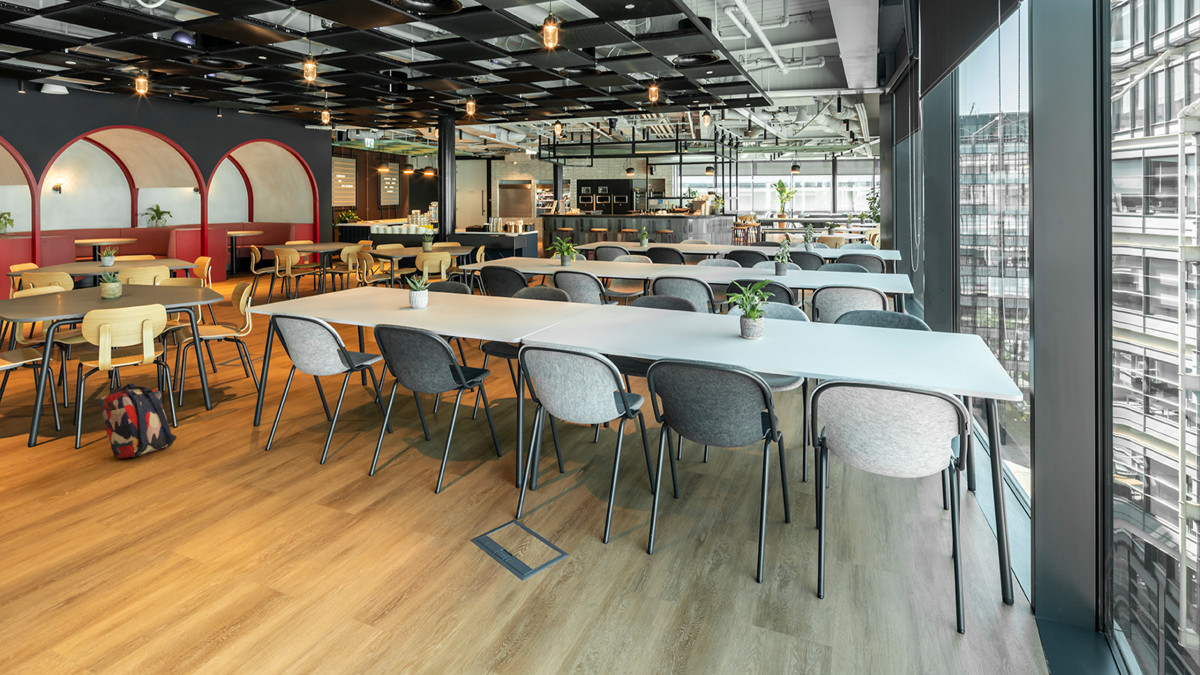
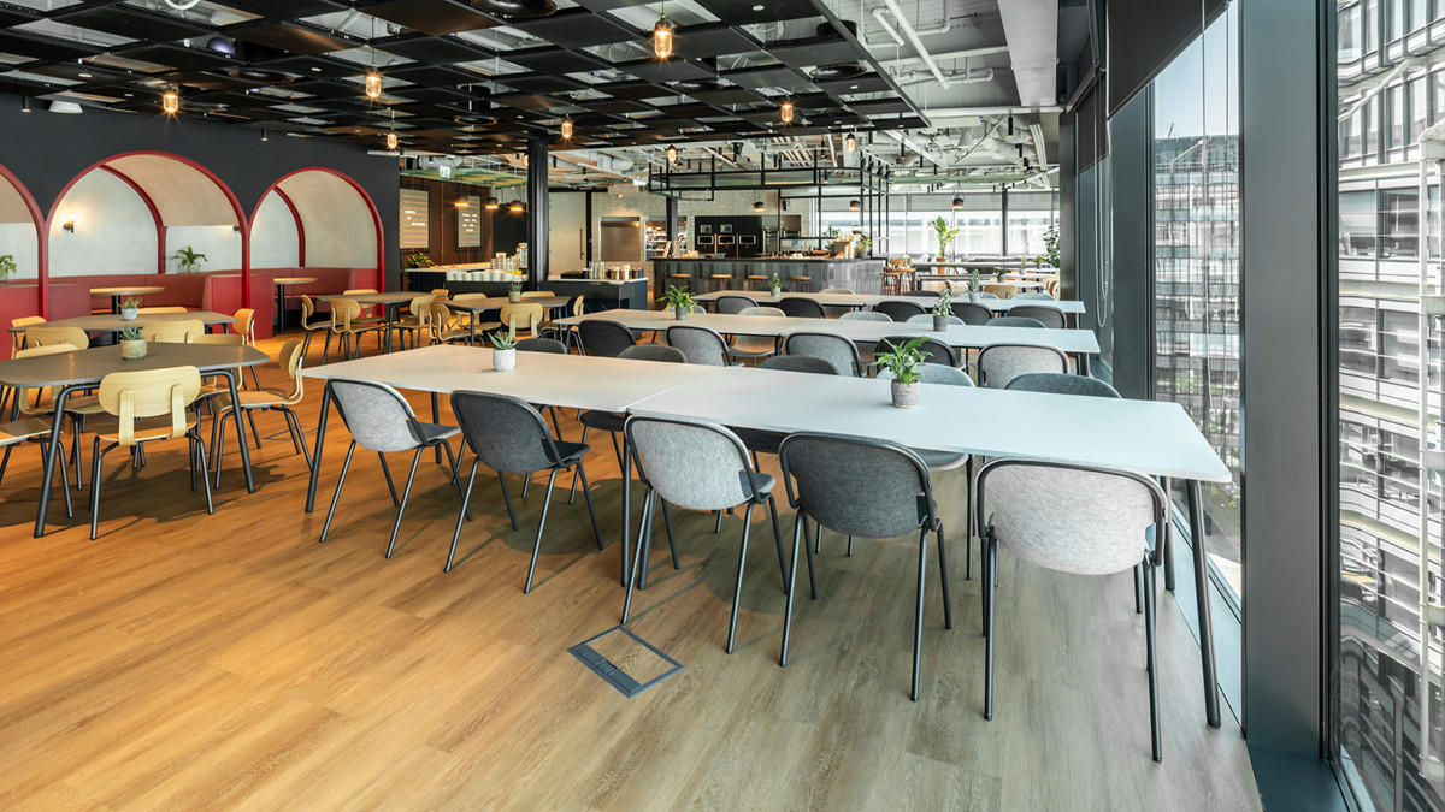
- backpack [98,383,177,459]
